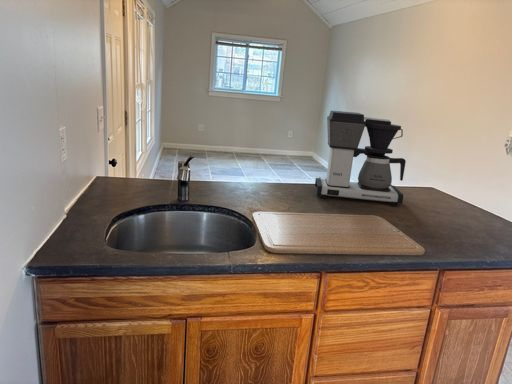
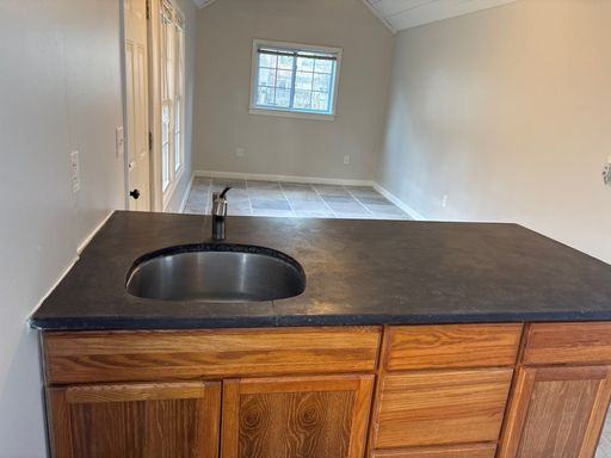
- chopping board [251,211,426,256]
- coffee maker [314,110,407,207]
